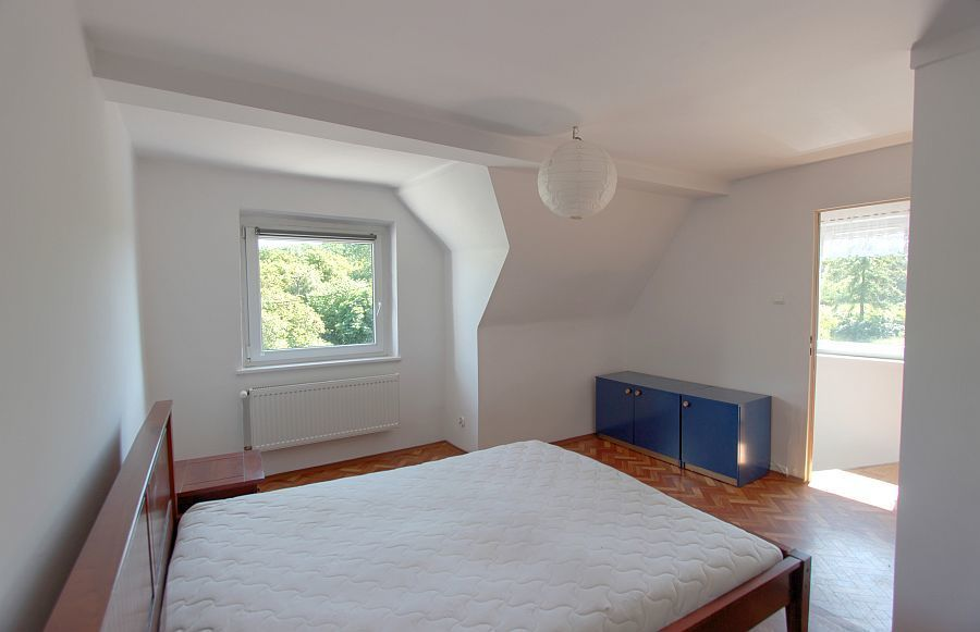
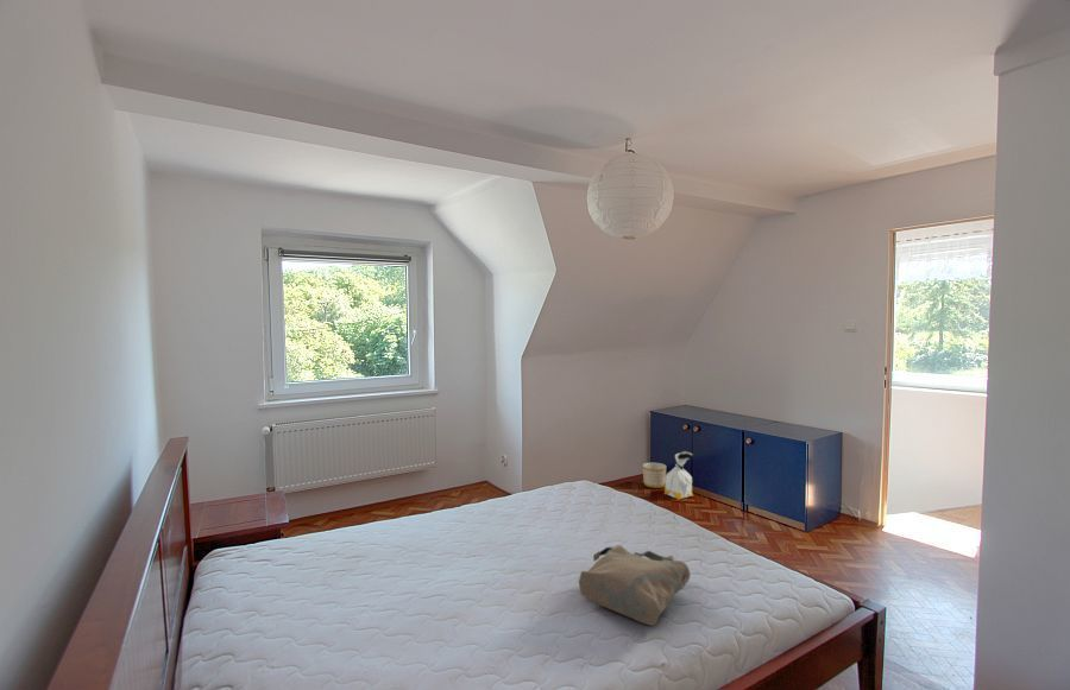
+ bag [662,450,694,501]
+ planter [642,462,667,489]
+ tote bag [578,544,691,627]
